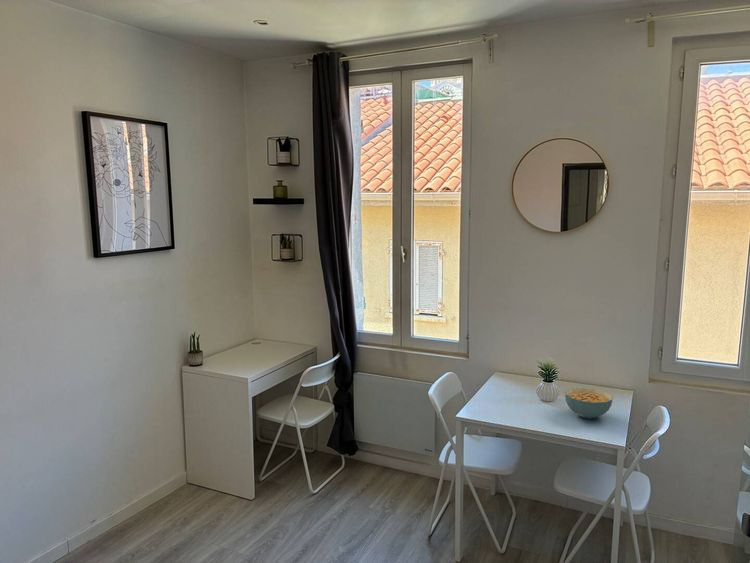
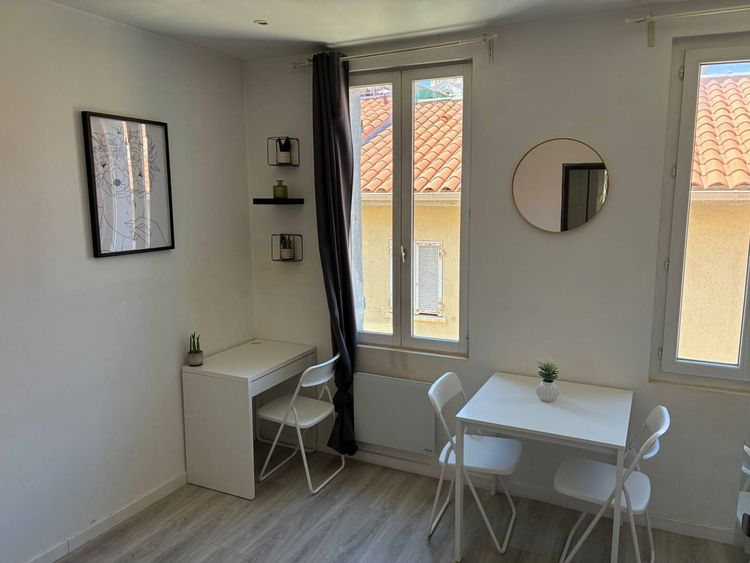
- cereal bowl [564,387,614,420]
